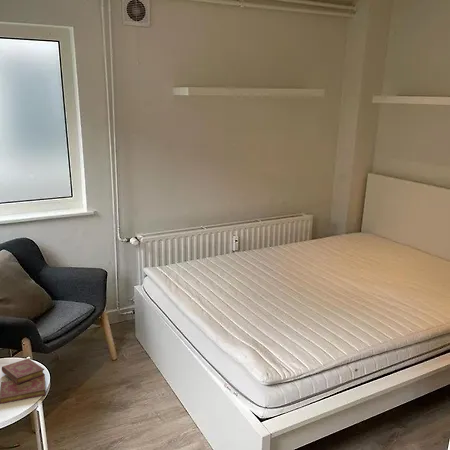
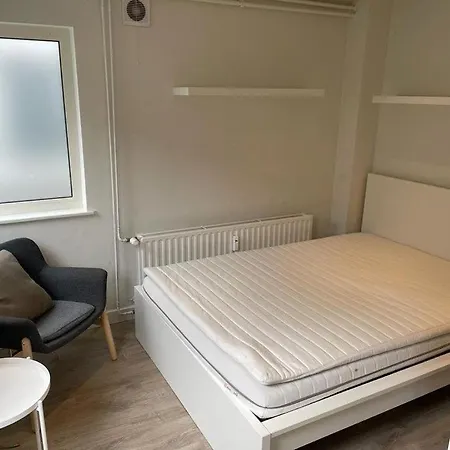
- book [0,358,47,405]
